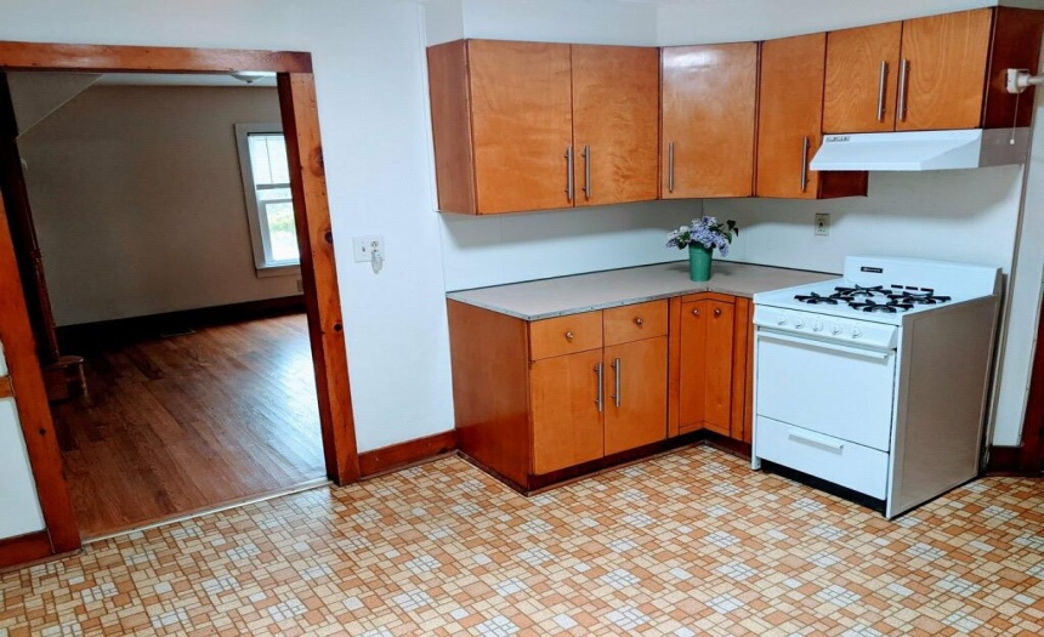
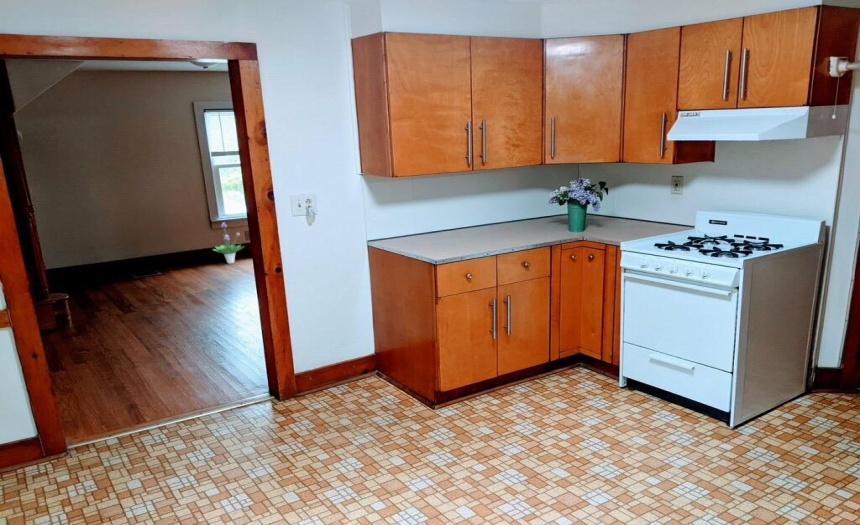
+ potted plant [211,222,246,264]
